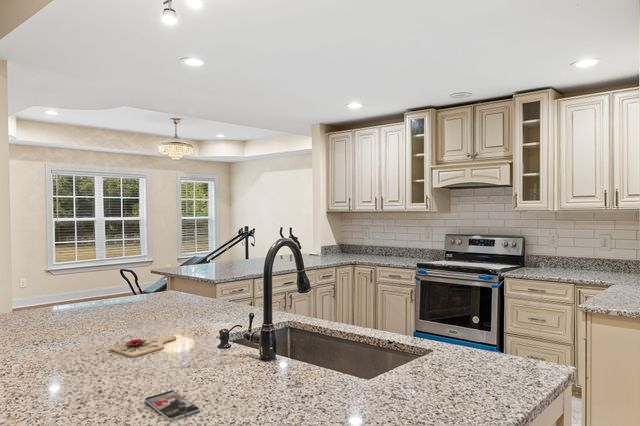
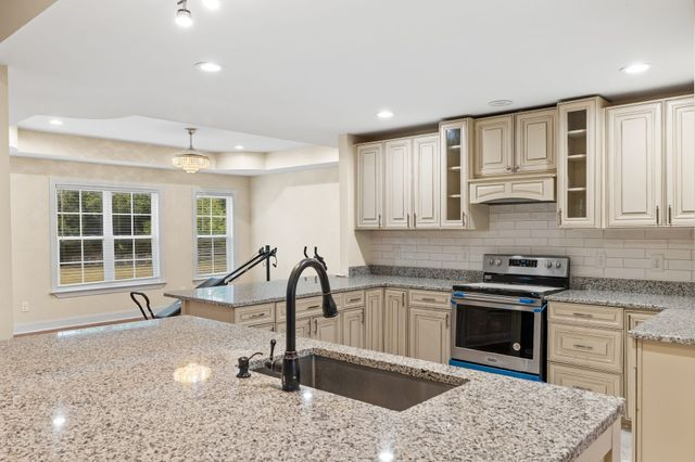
- cutting board [109,335,177,358]
- smartphone [144,390,200,421]
